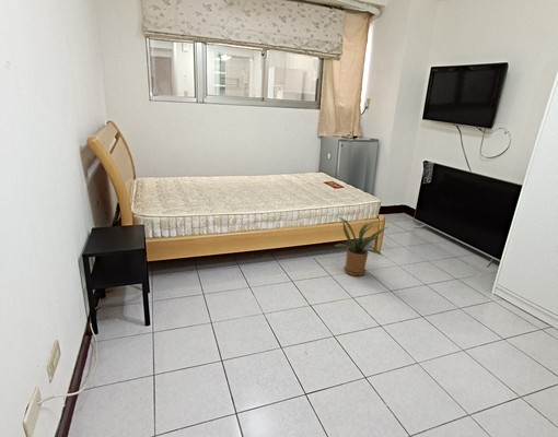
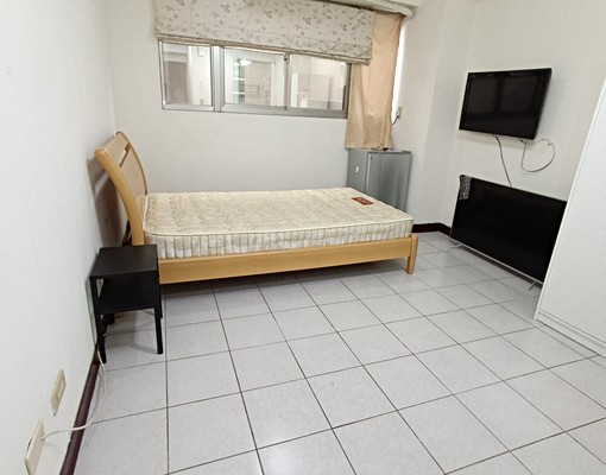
- house plant [334,215,390,276]
